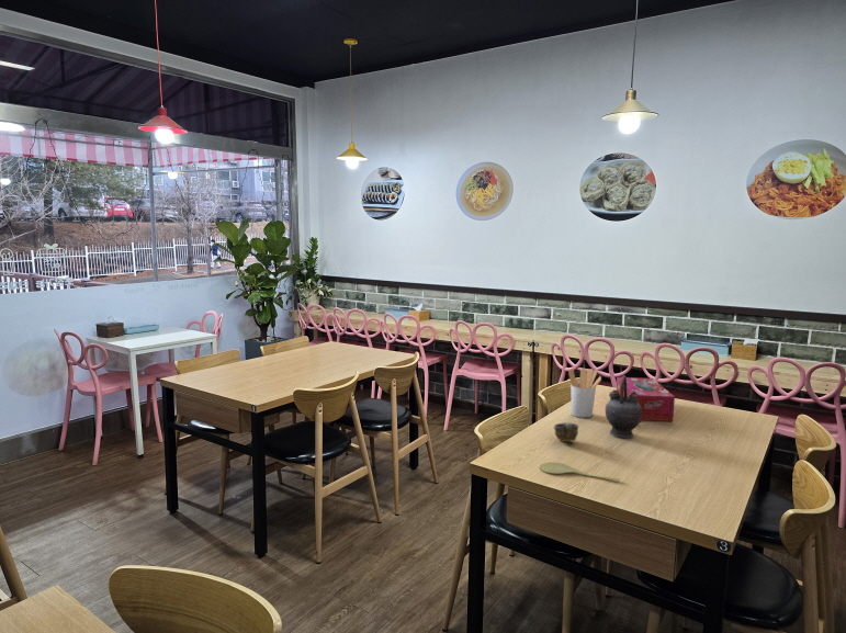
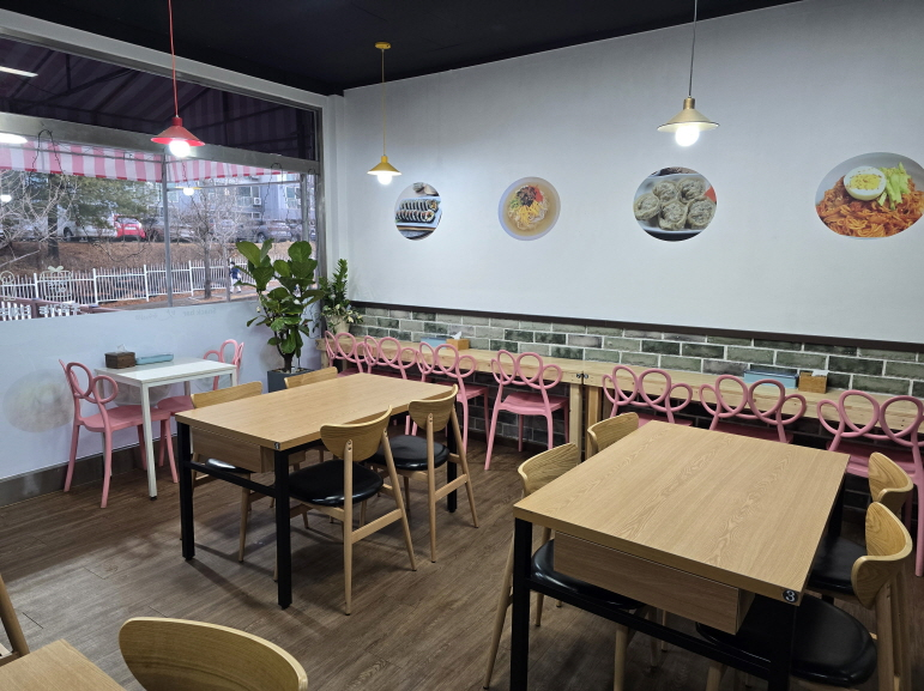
- utensil holder [567,368,602,419]
- cup [553,421,579,443]
- tissue box [616,376,676,422]
- teapot [605,374,643,439]
- spoon [539,461,621,482]
